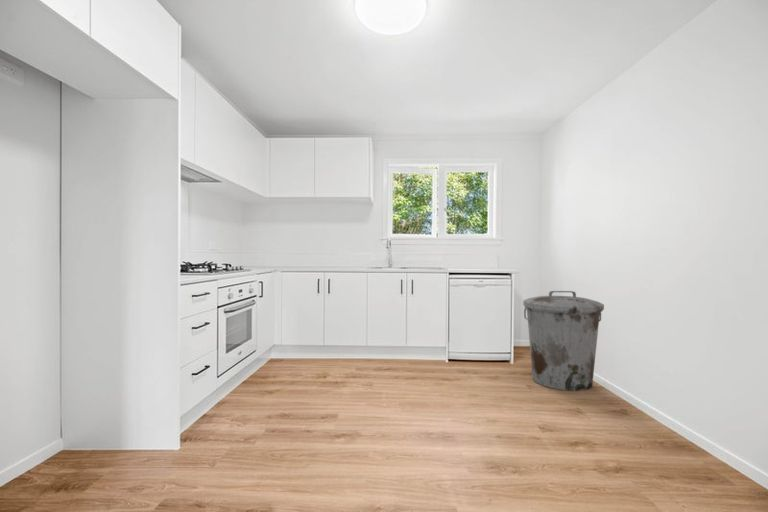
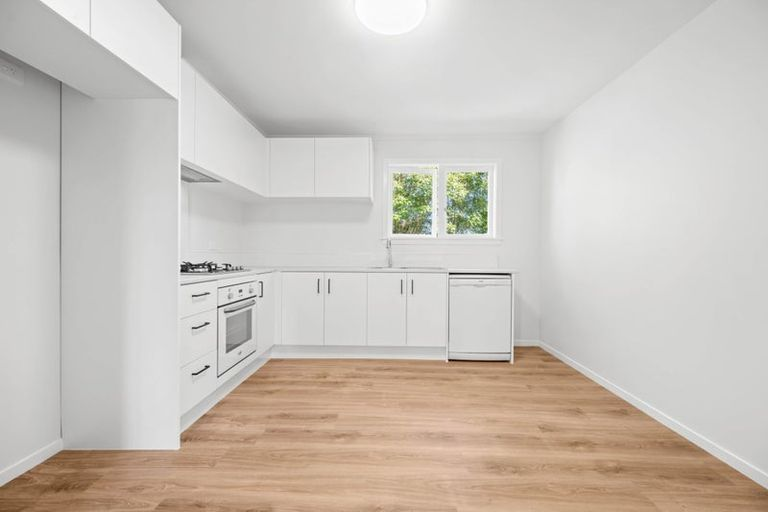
- trash can [522,290,605,392]
